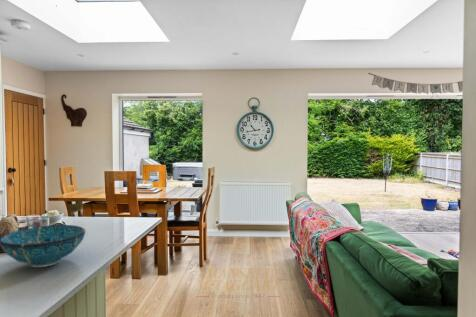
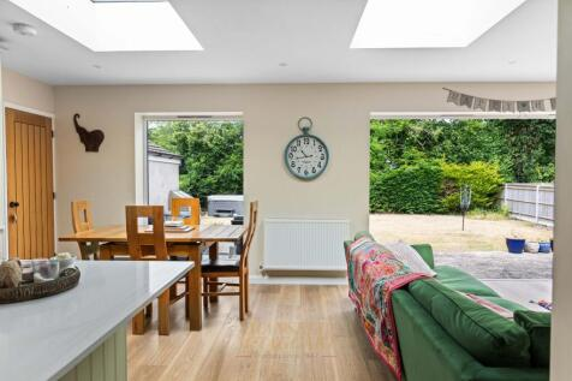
- decorative bowl [0,224,86,268]
